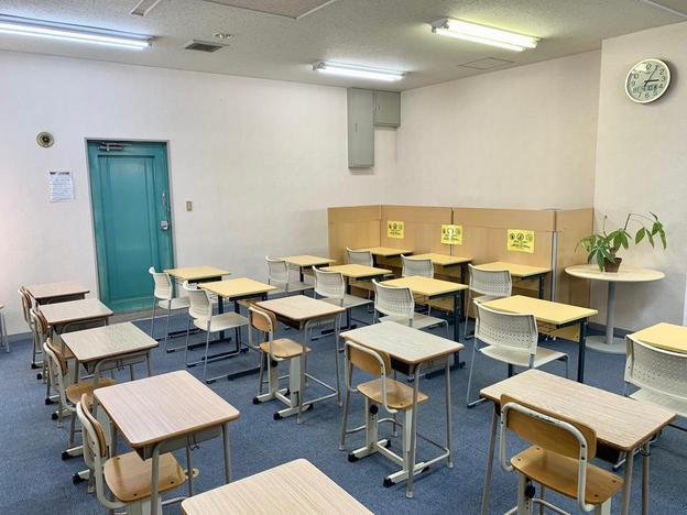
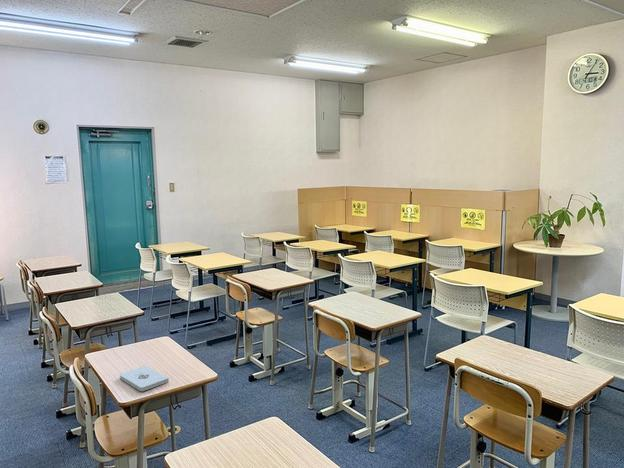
+ notepad [119,365,170,392]
